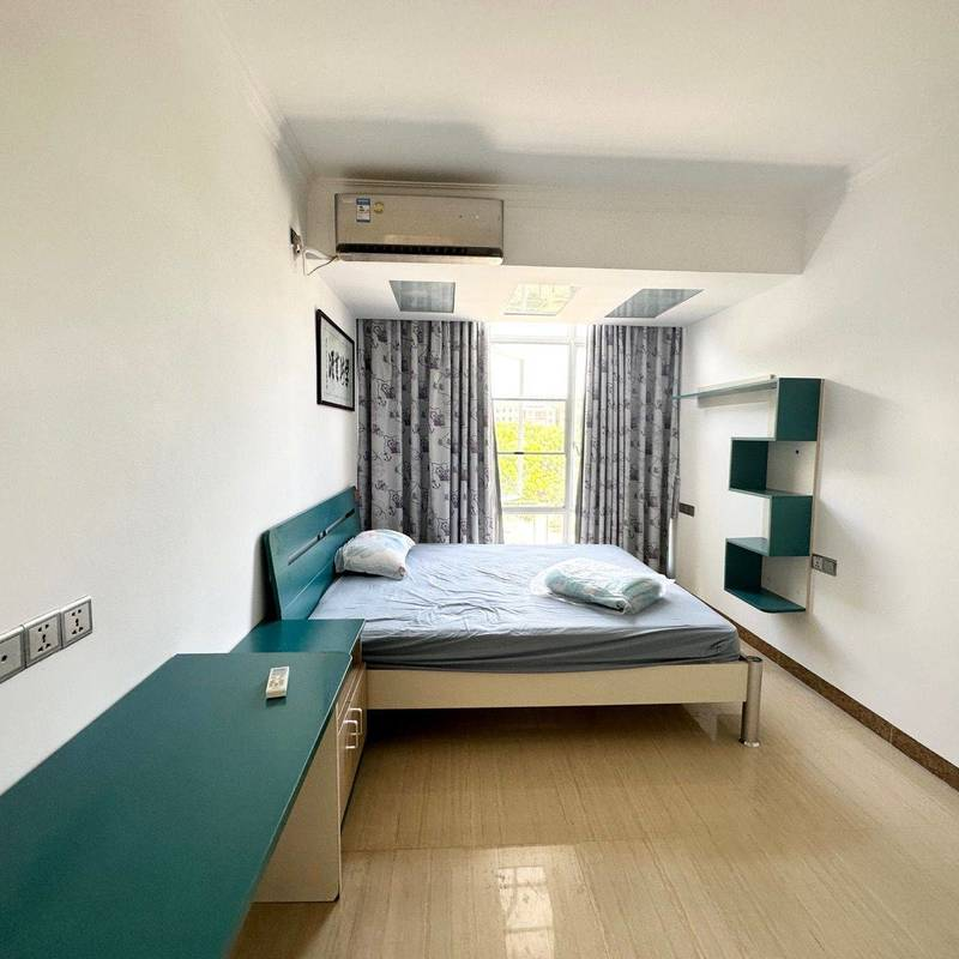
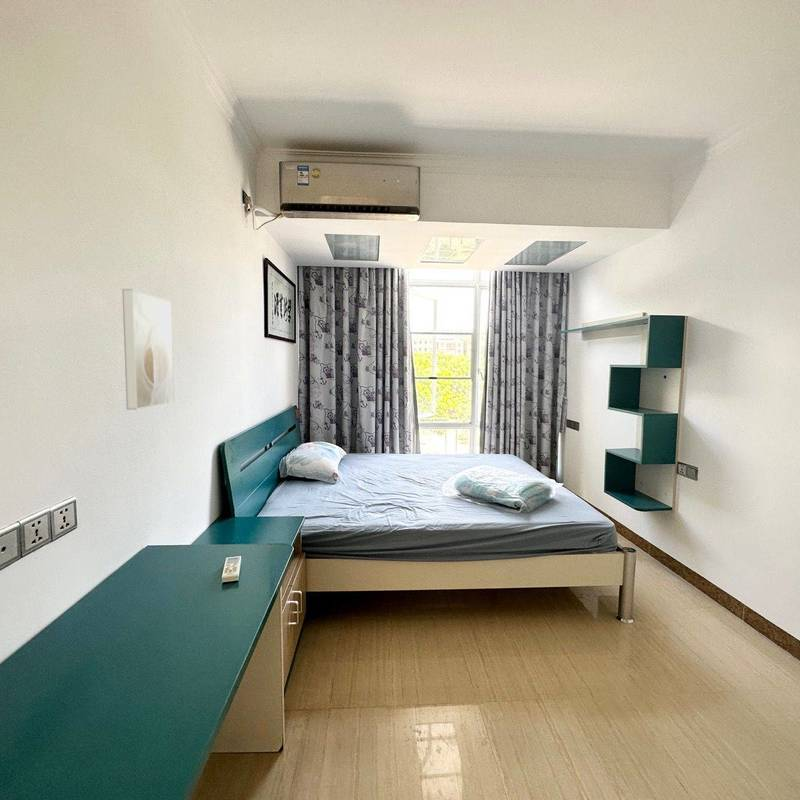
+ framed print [121,288,176,411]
